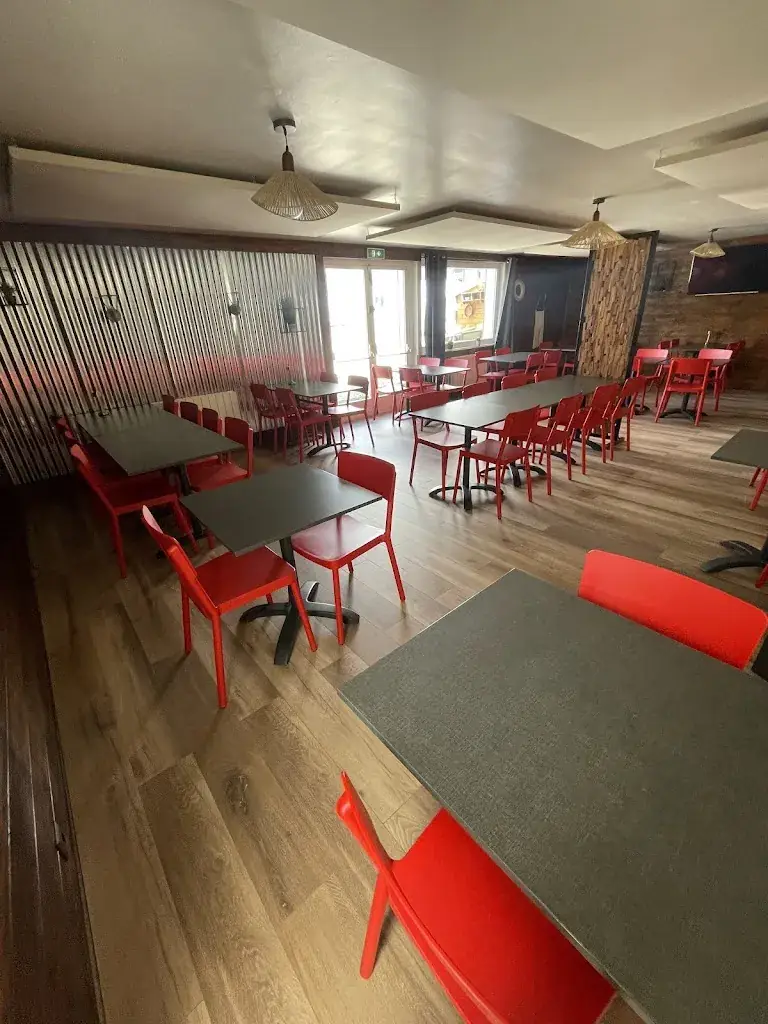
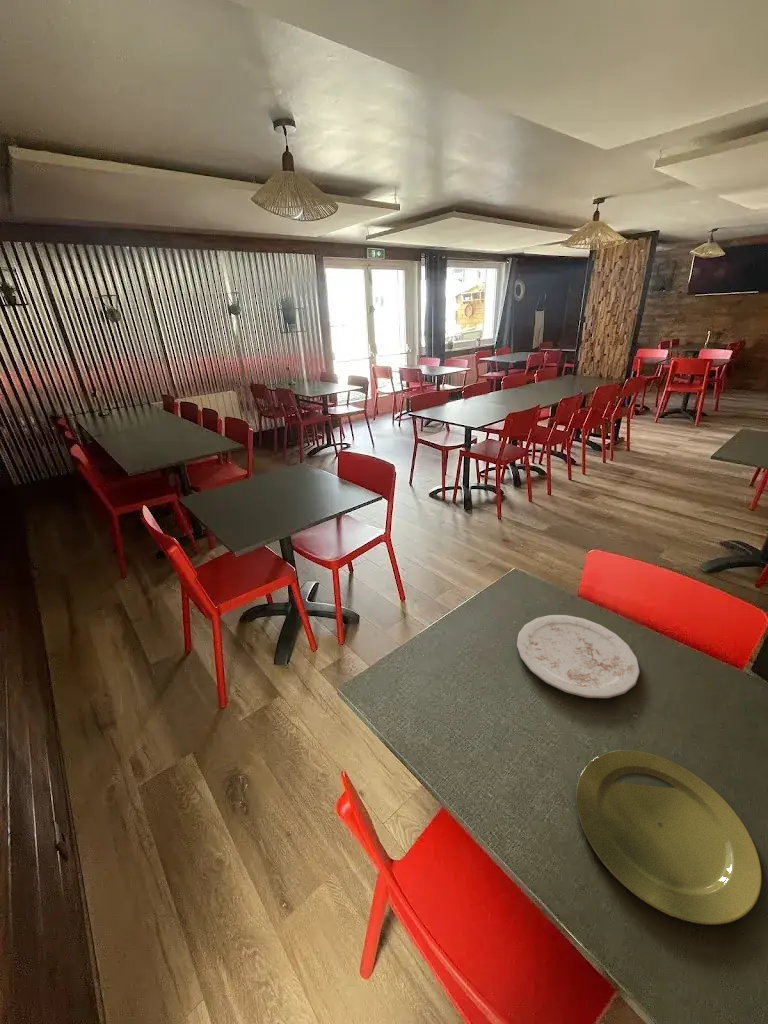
+ plate [575,749,762,926]
+ plate [516,614,641,699]
